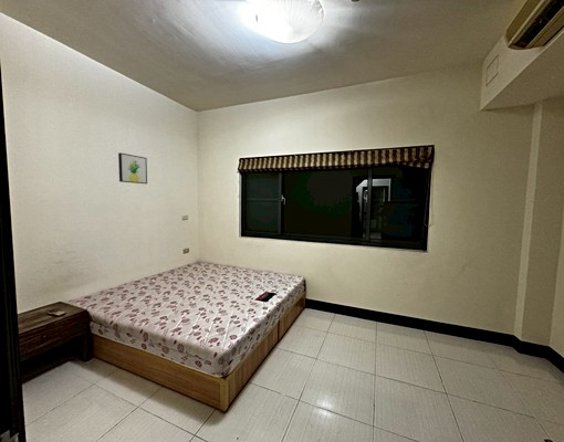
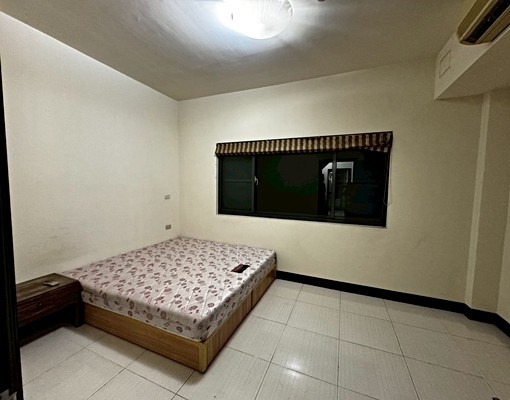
- wall art [117,151,148,185]
